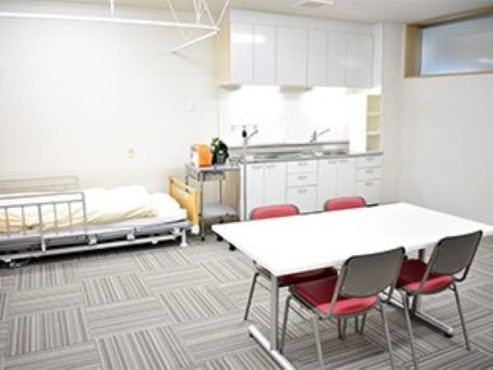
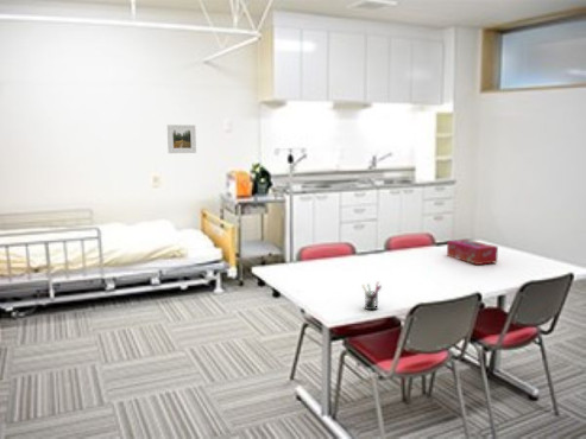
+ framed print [166,123,197,154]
+ pen holder [361,280,383,311]
+ tissue box [446,238,499,266]
